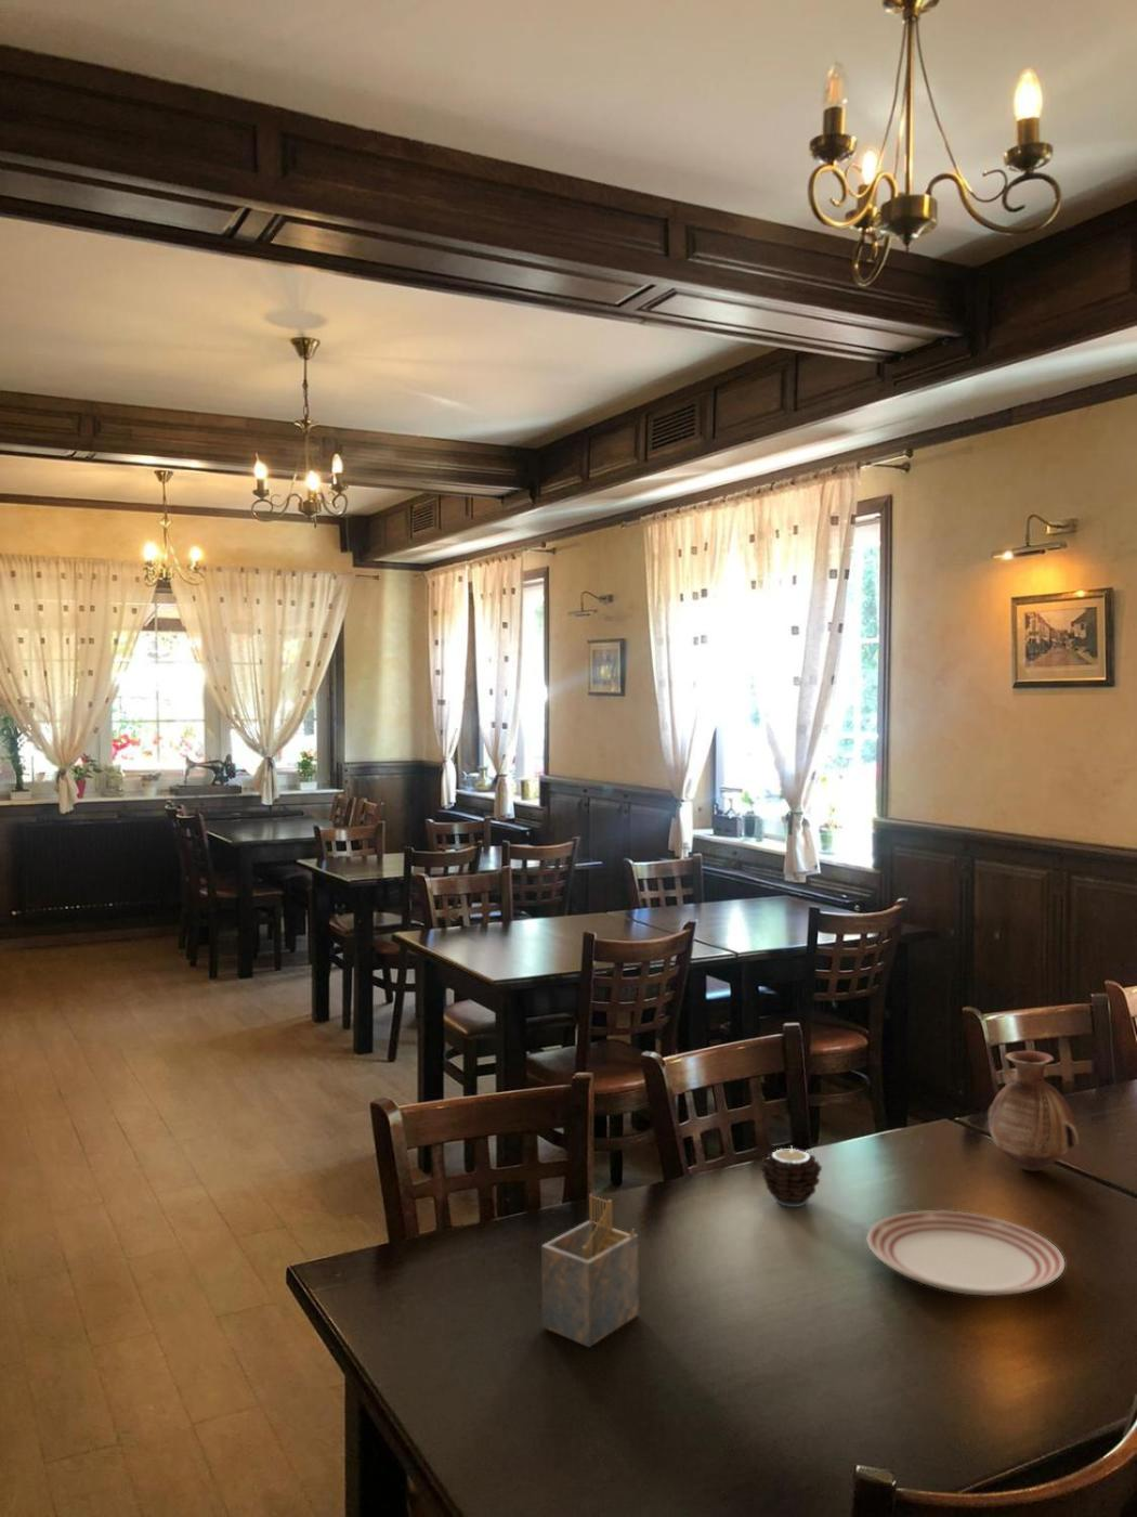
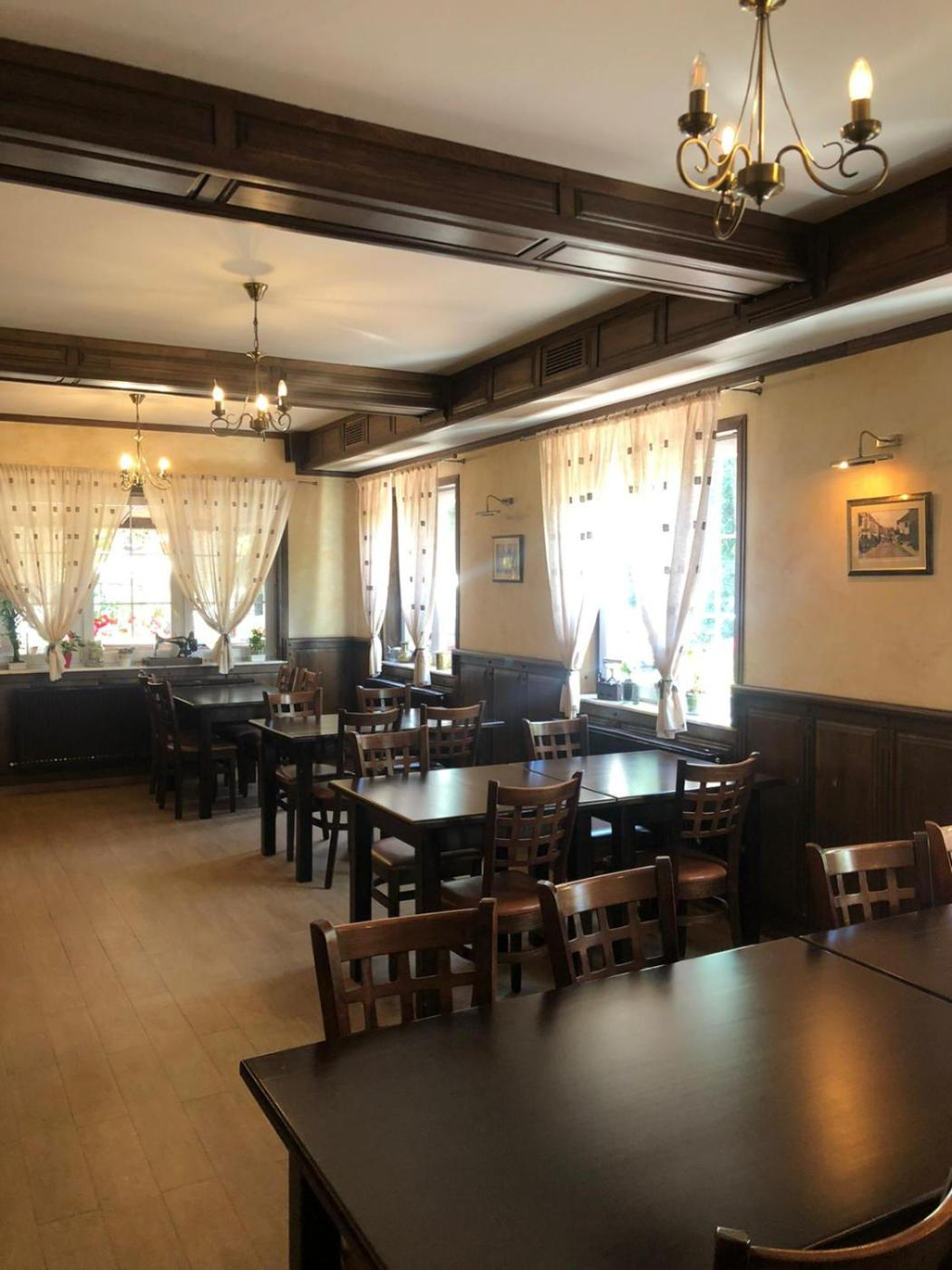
- napkin holder [540,1193,640,1347]
- dinner plate [866,1209,1065,1297]
- vase [987,1050,1081,1173]
- candle [760,1146,823,1208]
